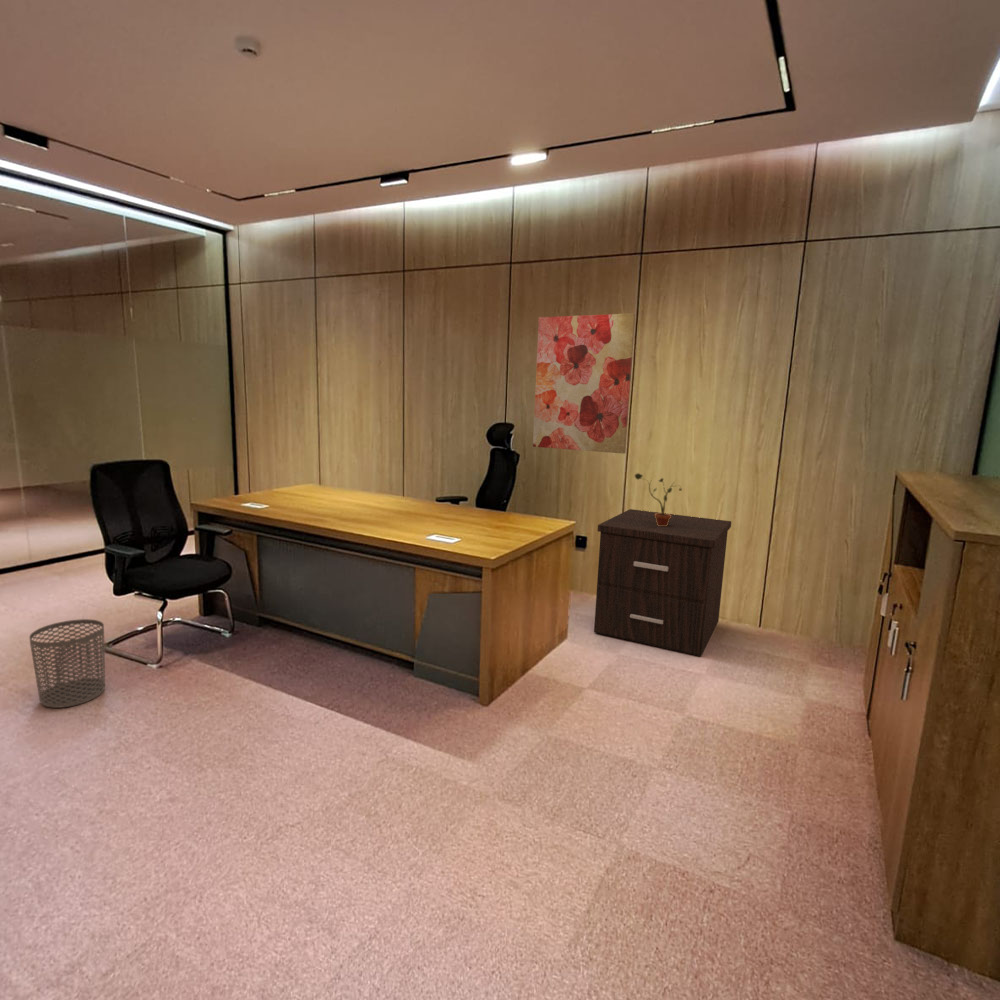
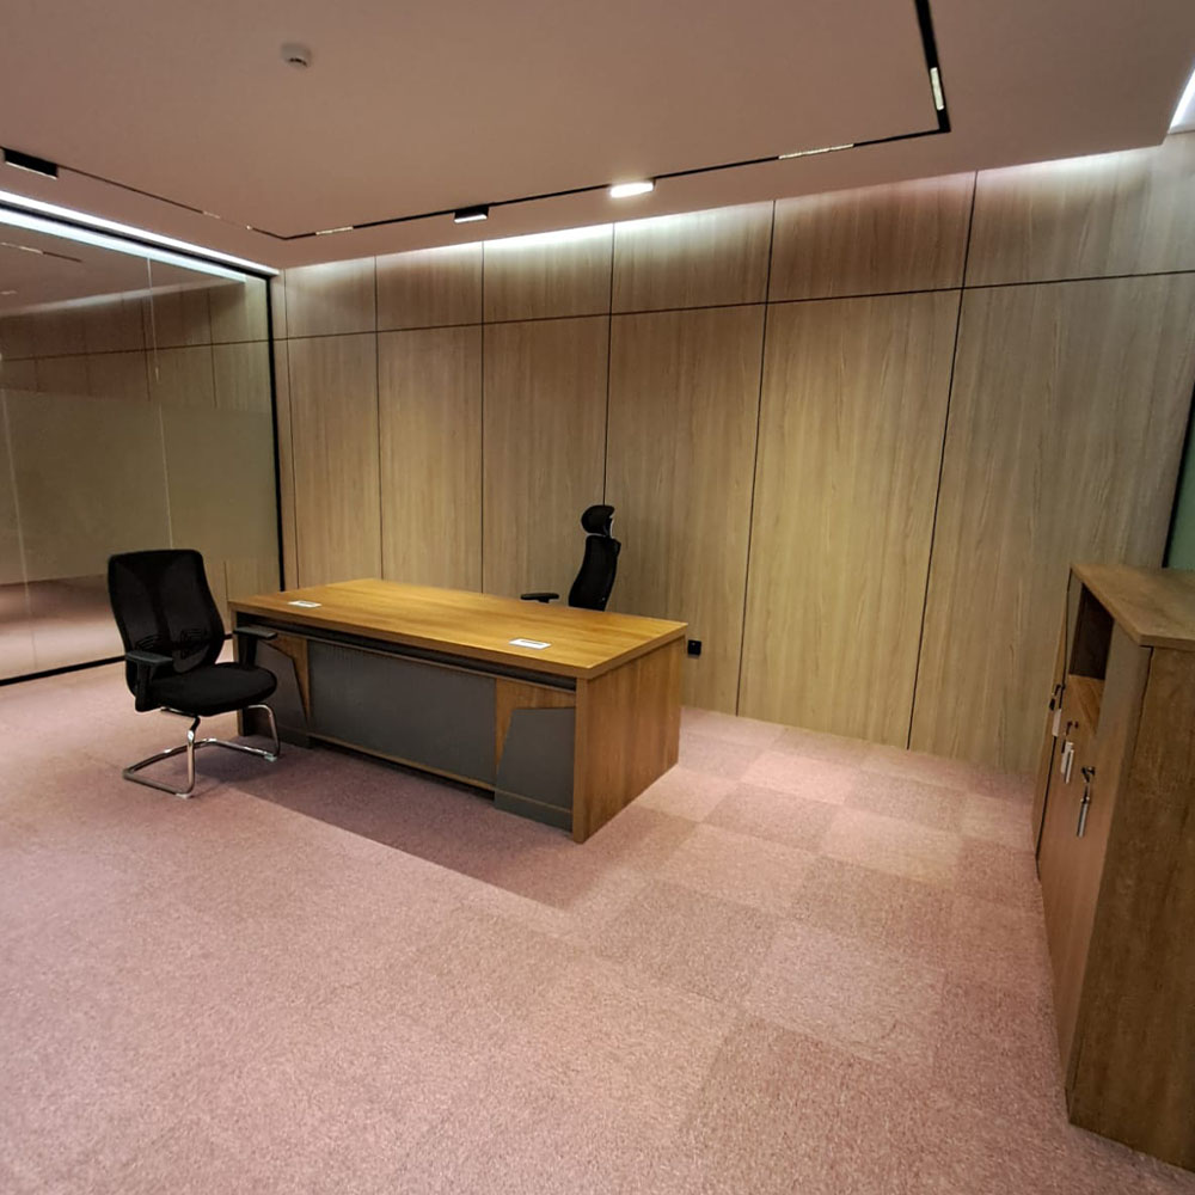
- potted plant [634,472,683,526]
- nightstand [593,508,732,657]
- waste bin [28,618,106,709]
- wall art [532,313,636,455]
